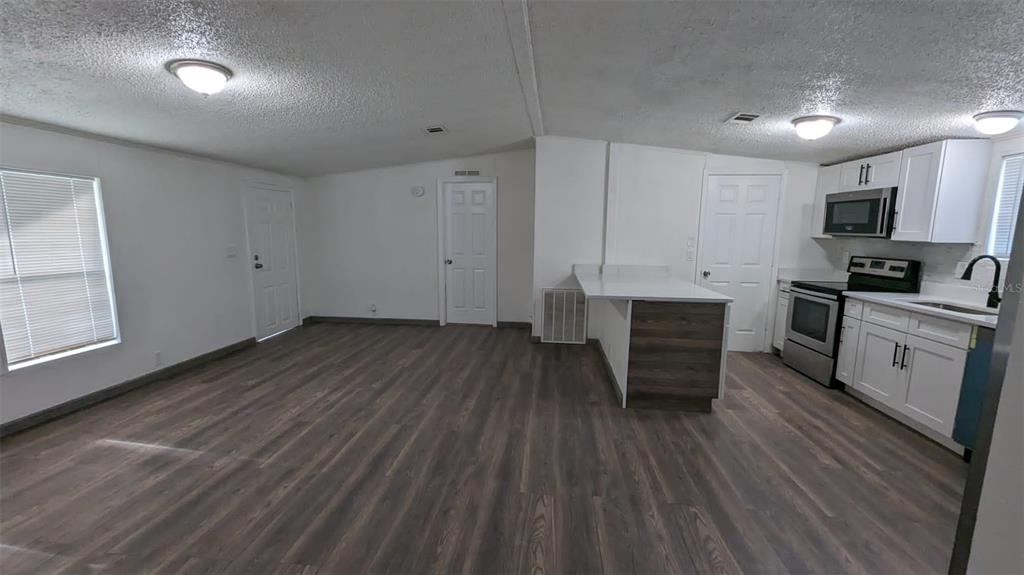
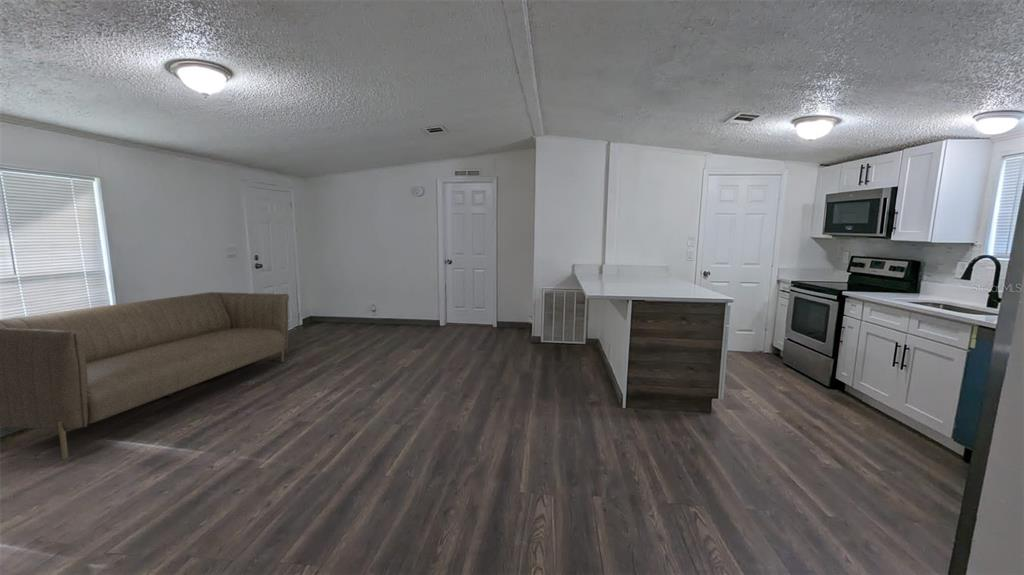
+ sofa [0,291,290,460]
